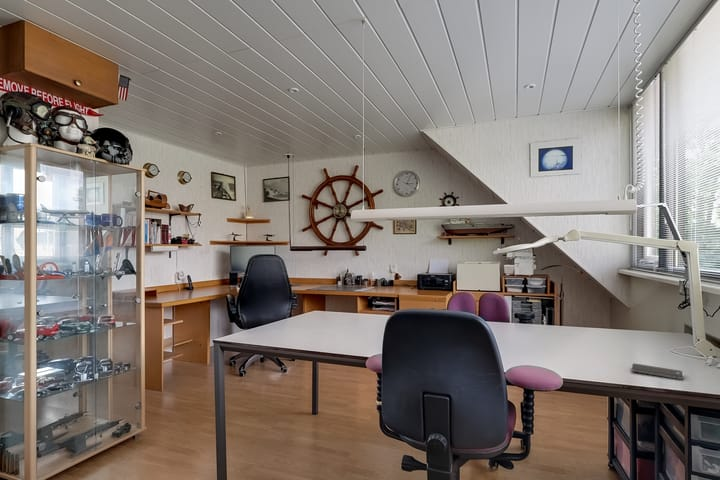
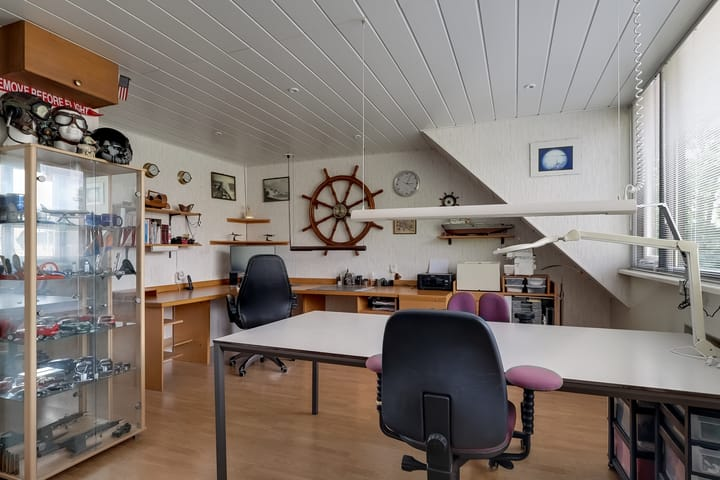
- smartphone [630,363,684,381]
